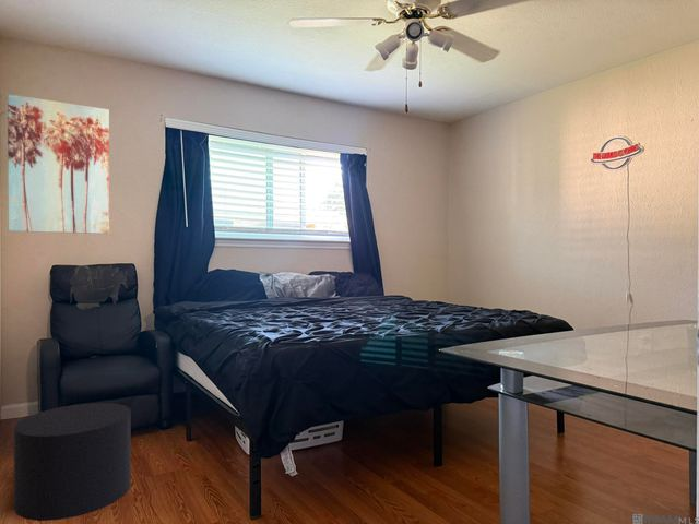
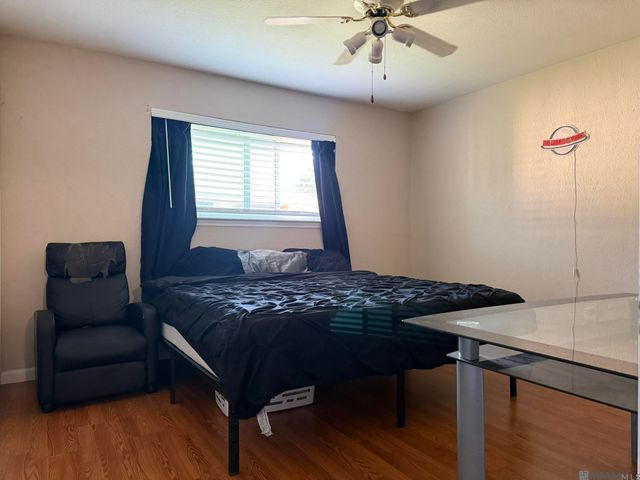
- stool [13,402,132,522]
- wall art [7,93,110,235]
